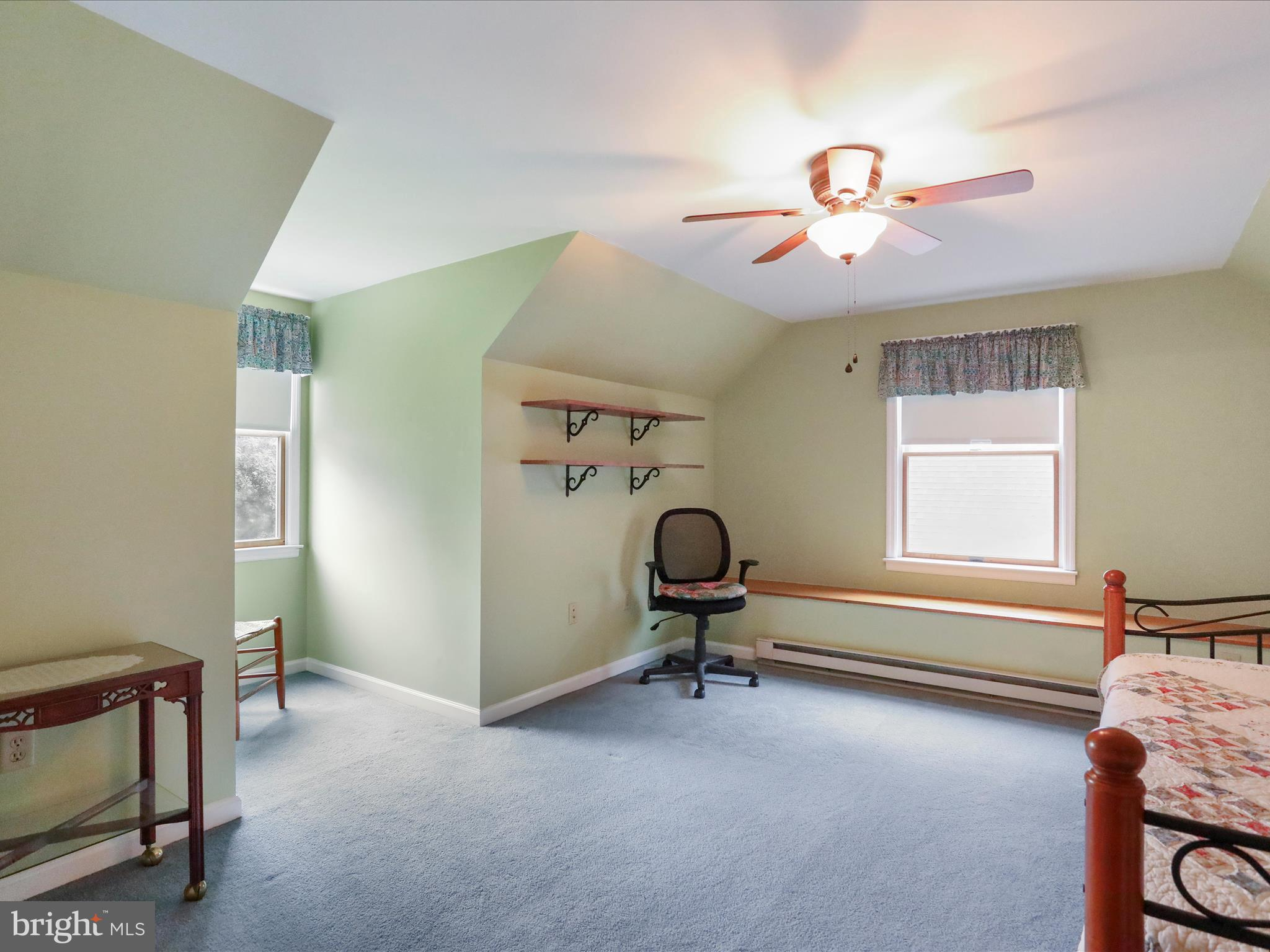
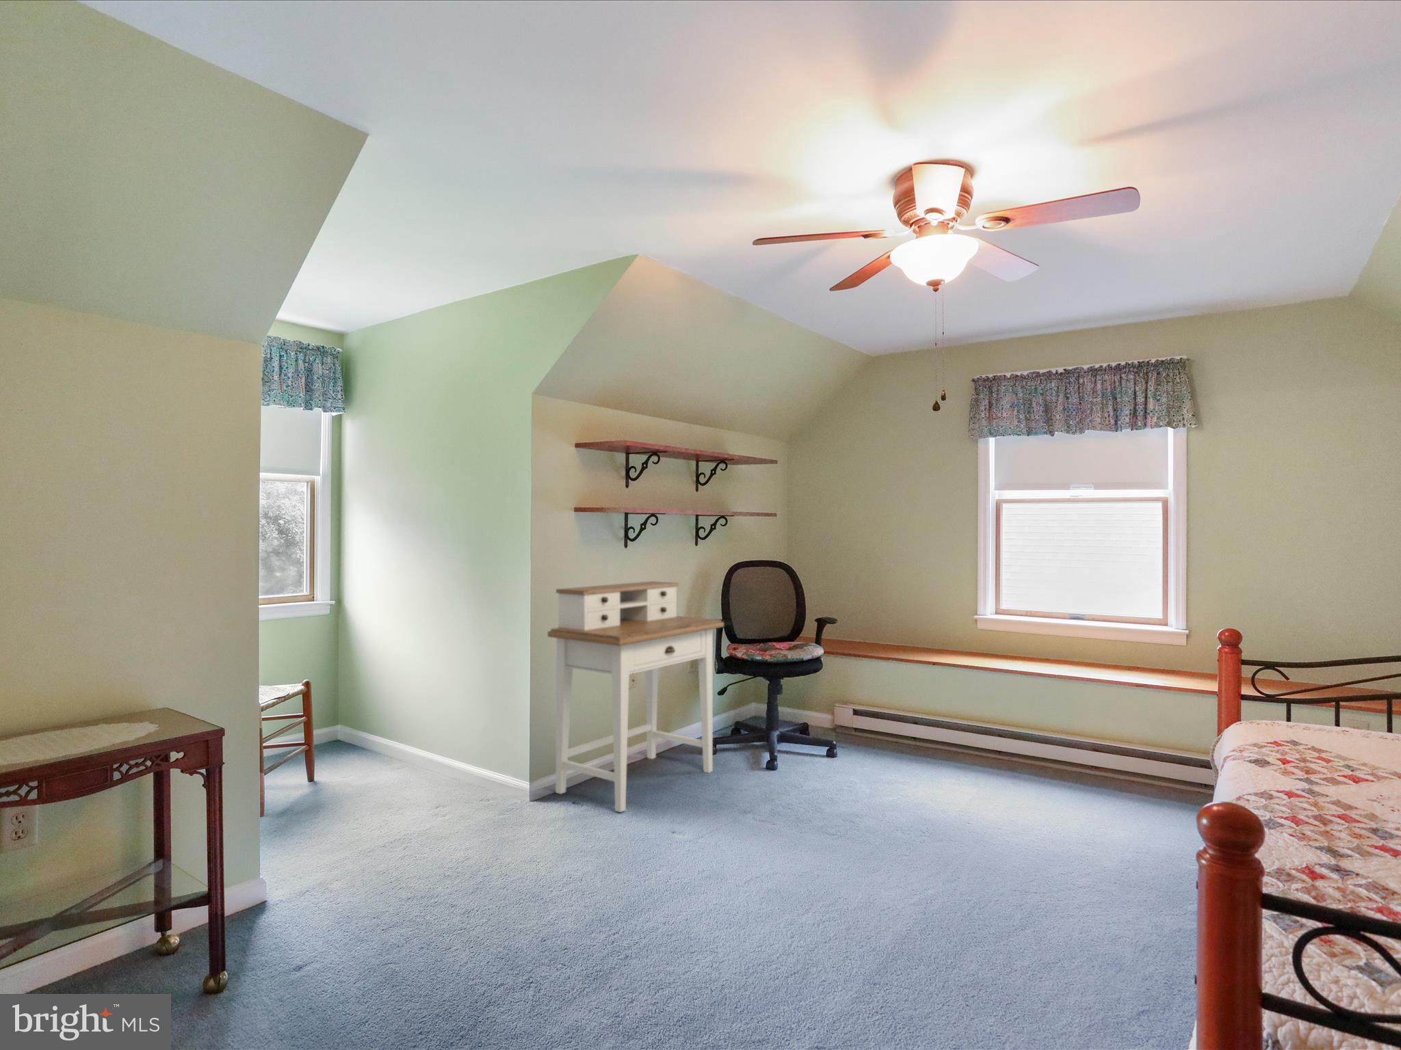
+ desk [546,580,725,813]
